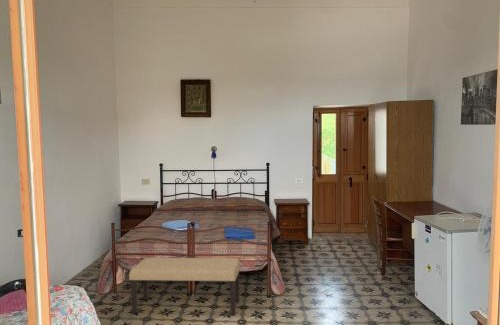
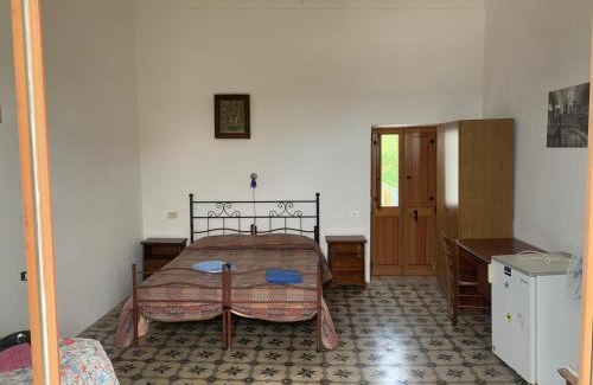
- bench [128,257,241,316]
